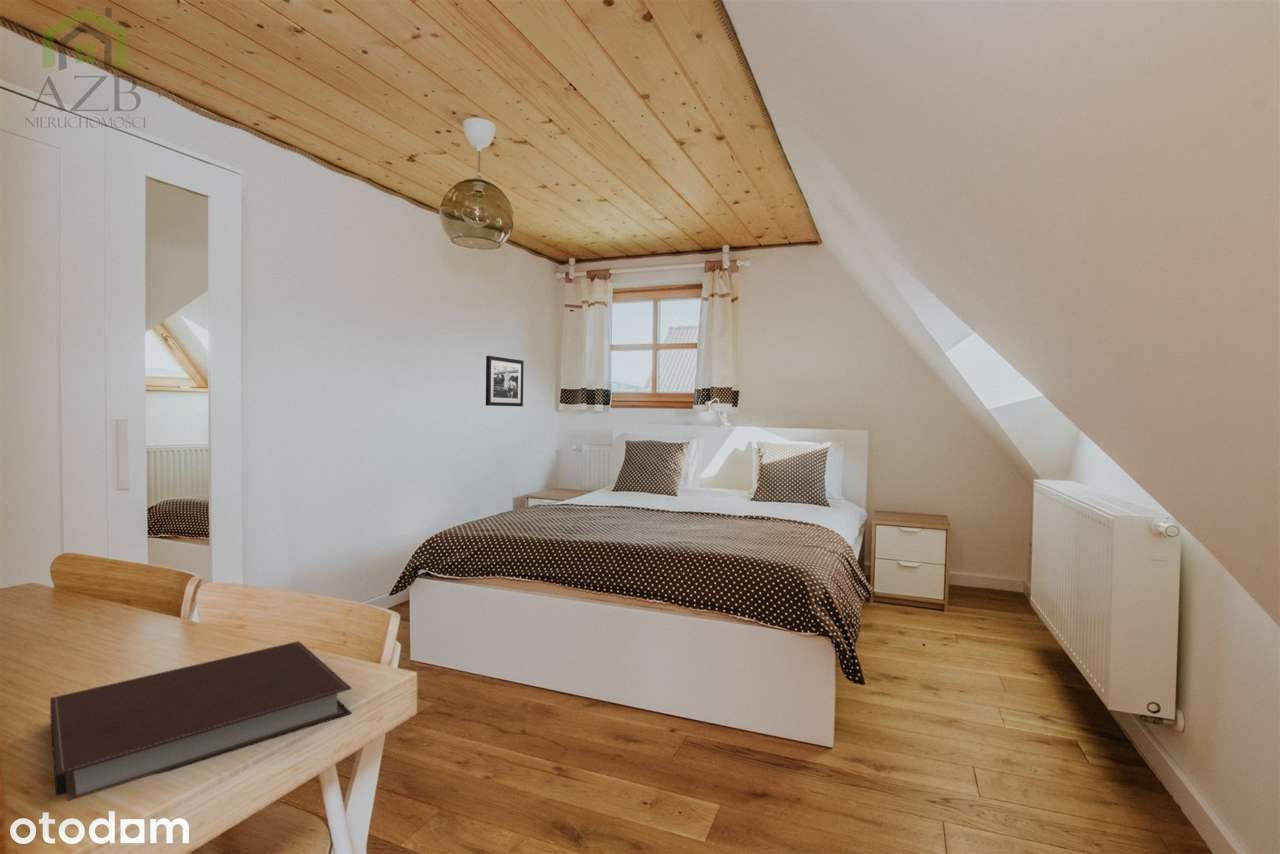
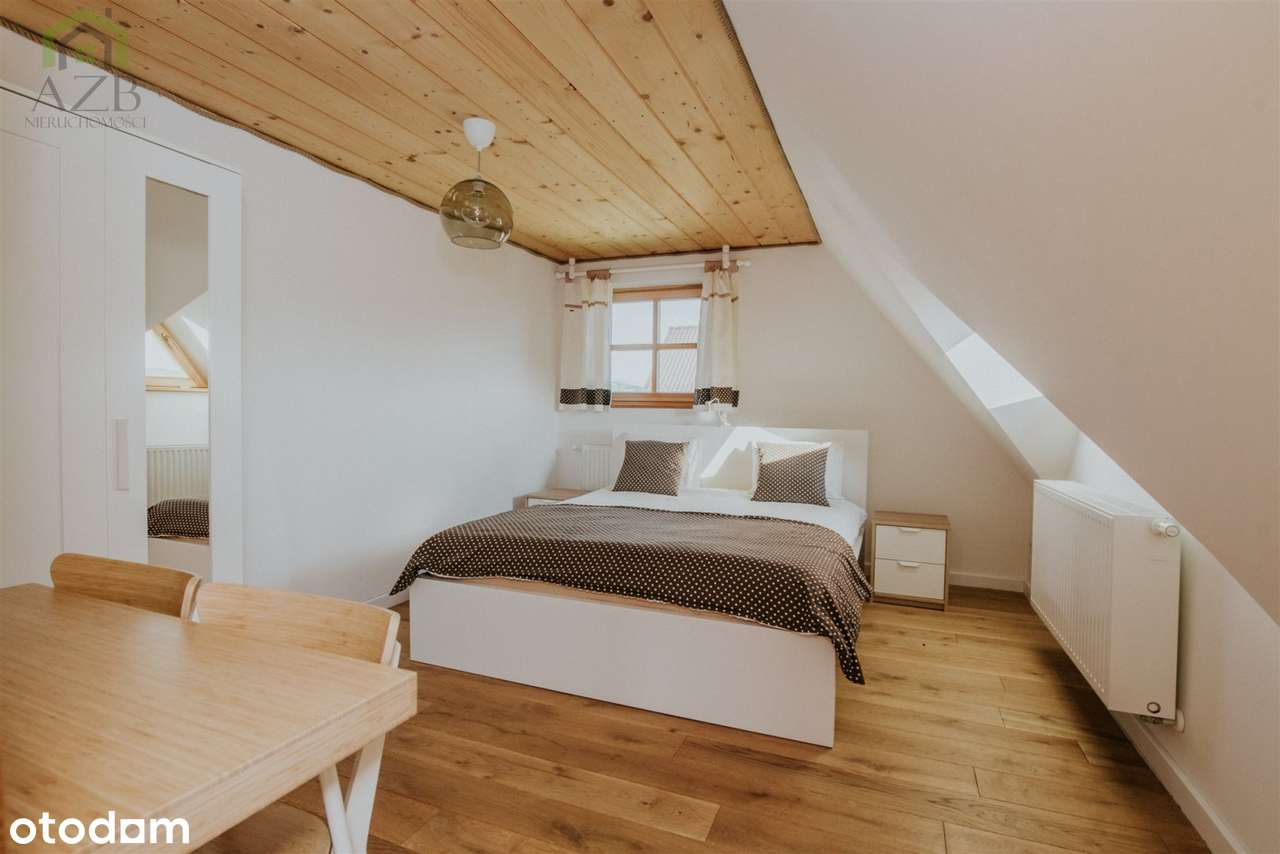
- notebook [49,640,353,802]
- picture frame [485,355,525,407]
